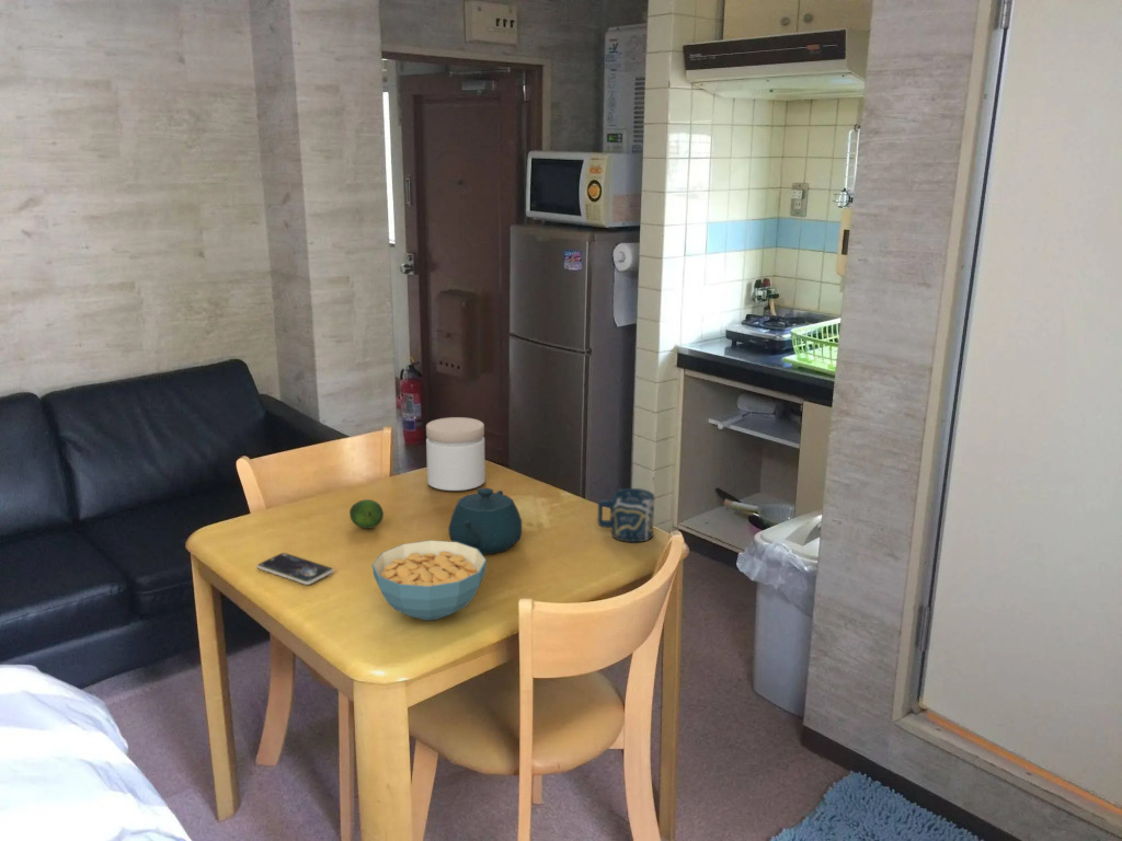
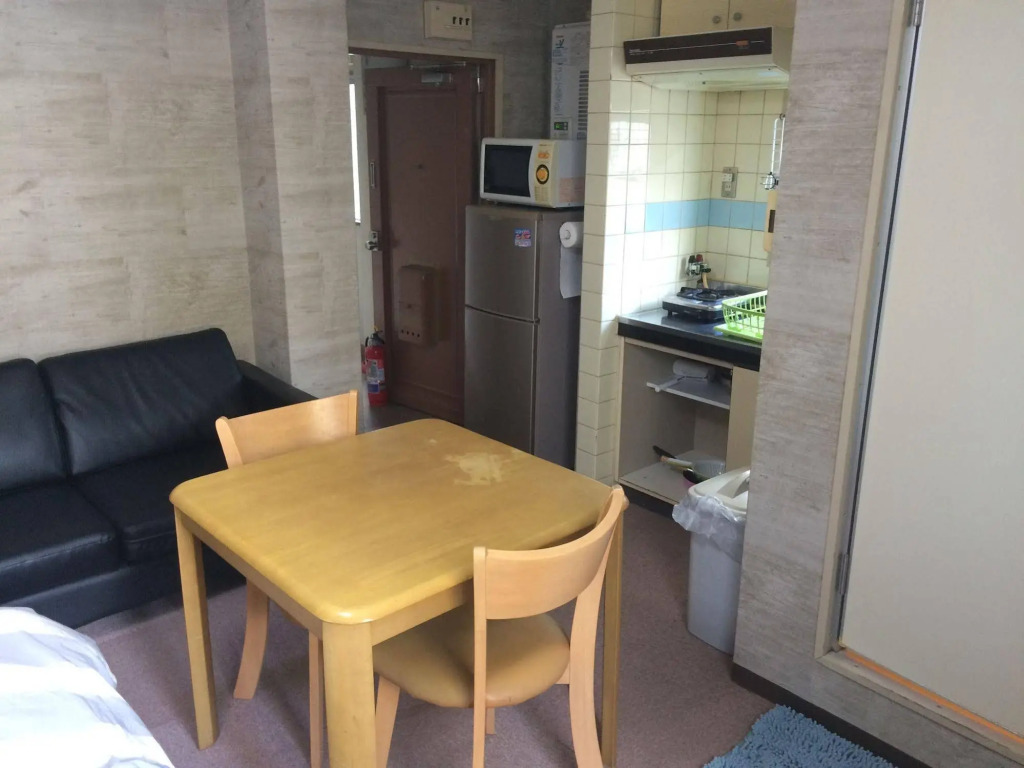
- cup [596,487,655,543]
- teapot [448,487,523,555]
- smartphone [256,552,335,586]
- cereal bowl [371,539,488,621]
- fruit [348,498,385,530]
- jar [425,416,486,492]
